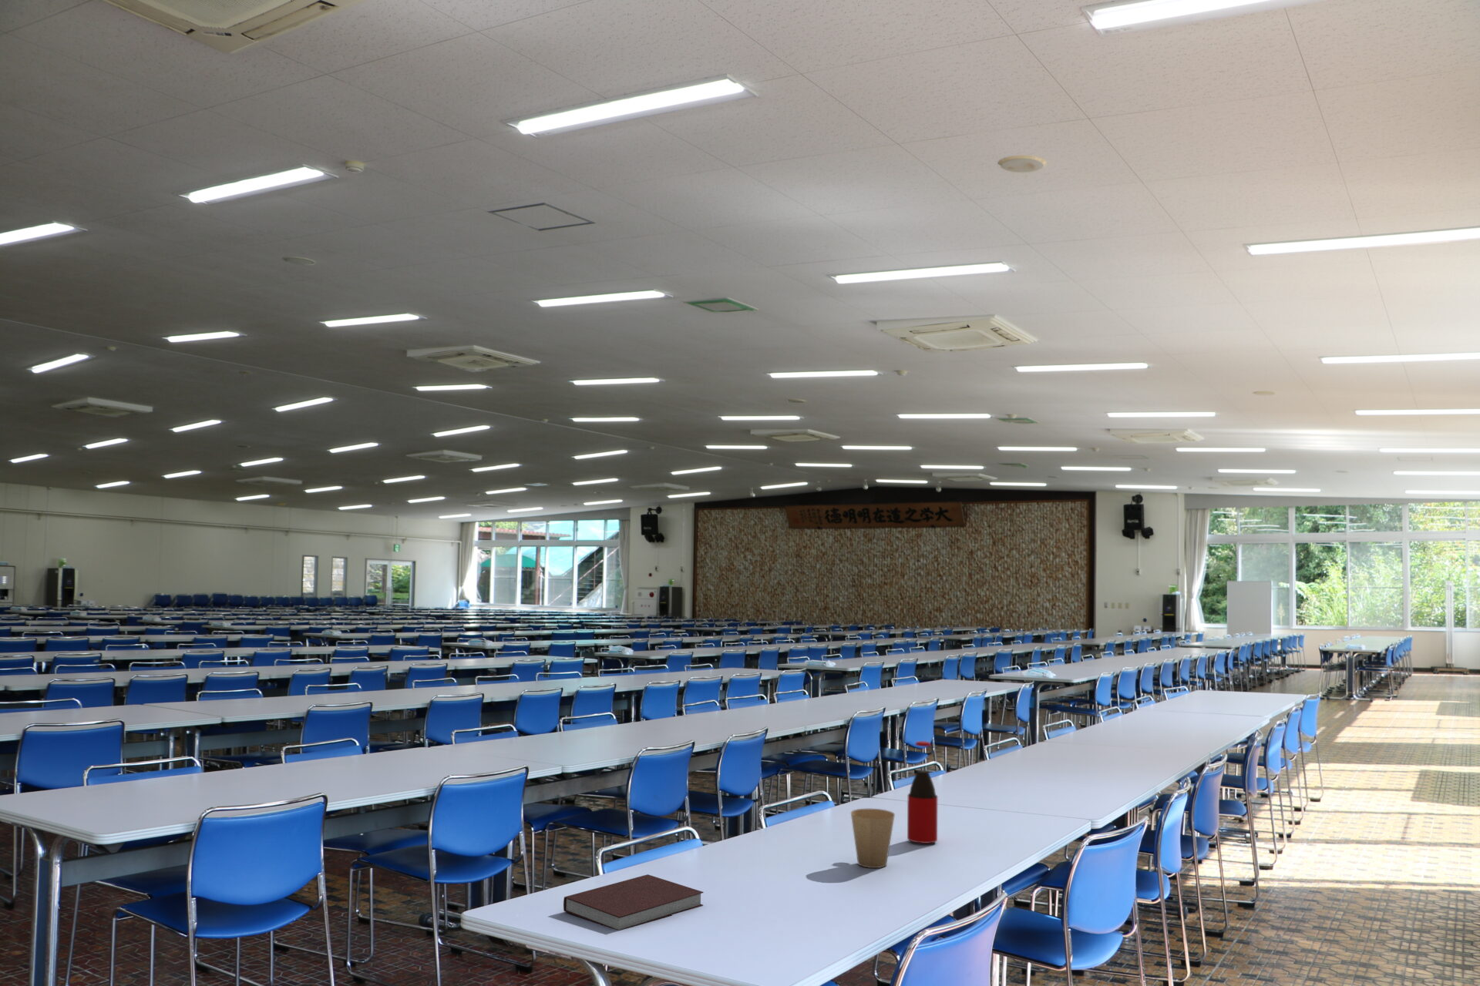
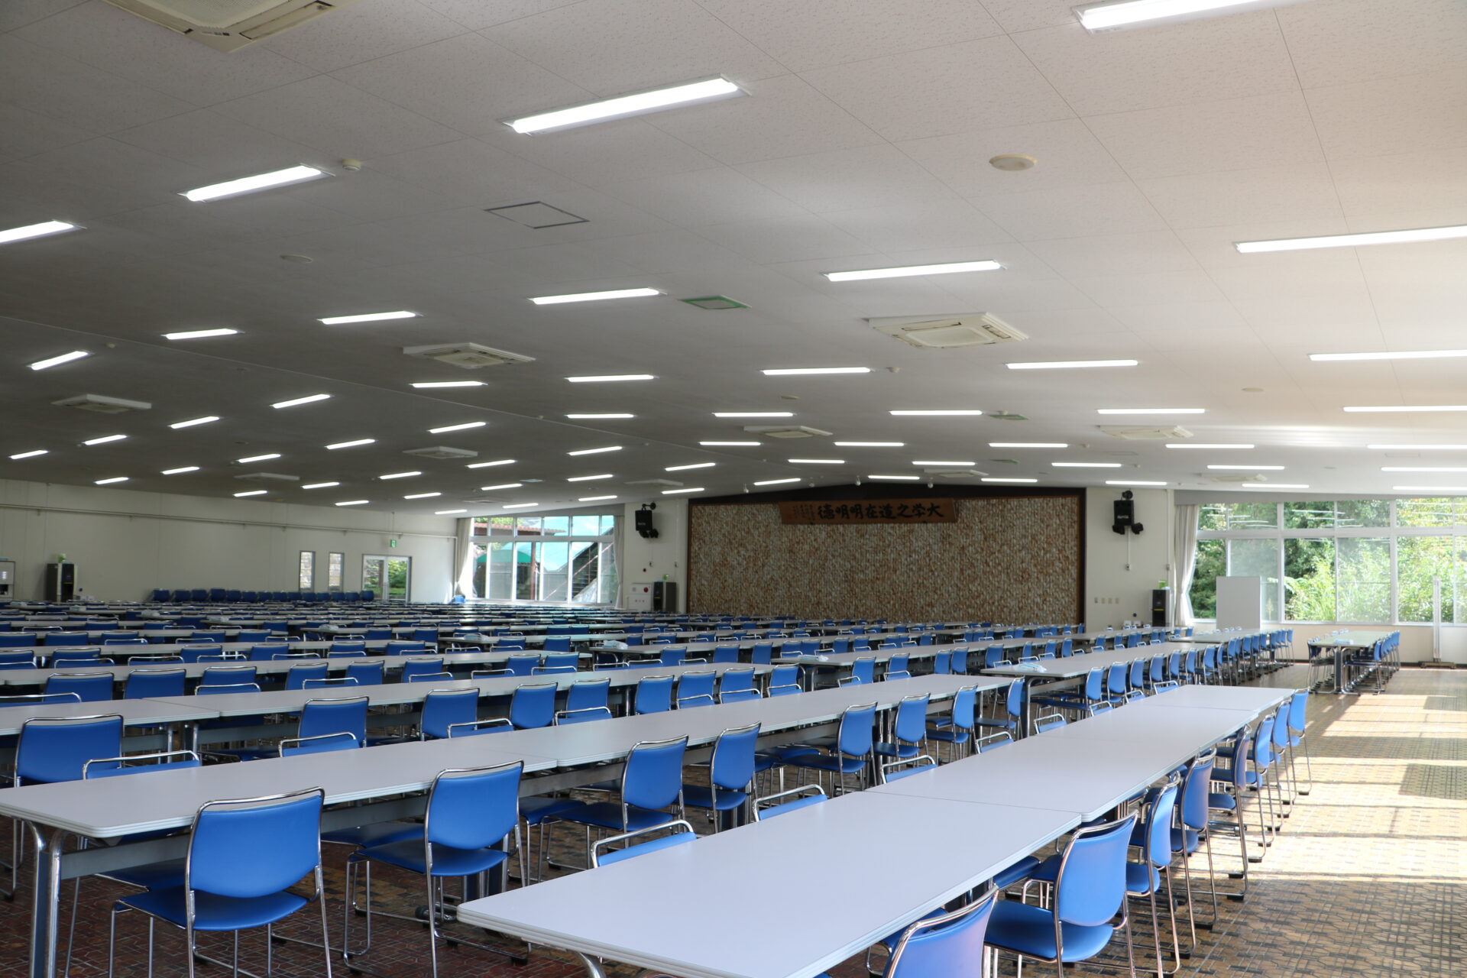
- notebook [563,874,704,931]
- bottle [906,741,938,844]
- paper cup [850,808,895,869]
